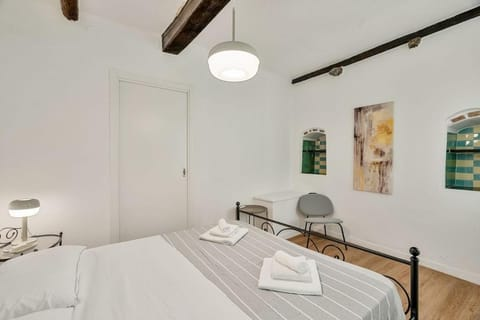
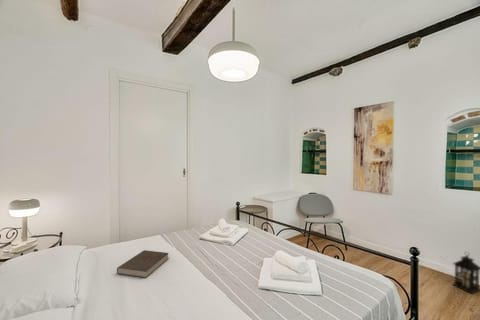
+ book [116,249,170,279]
+ lantern [451,251,480,294]
